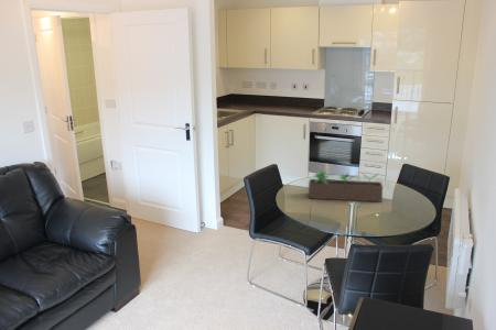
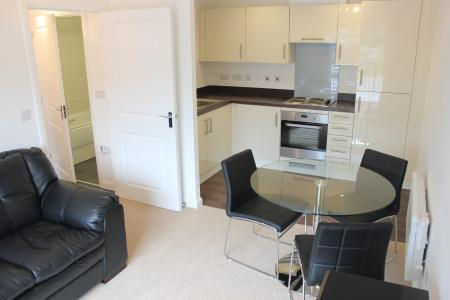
- succulent planter [308,169,384,204]
